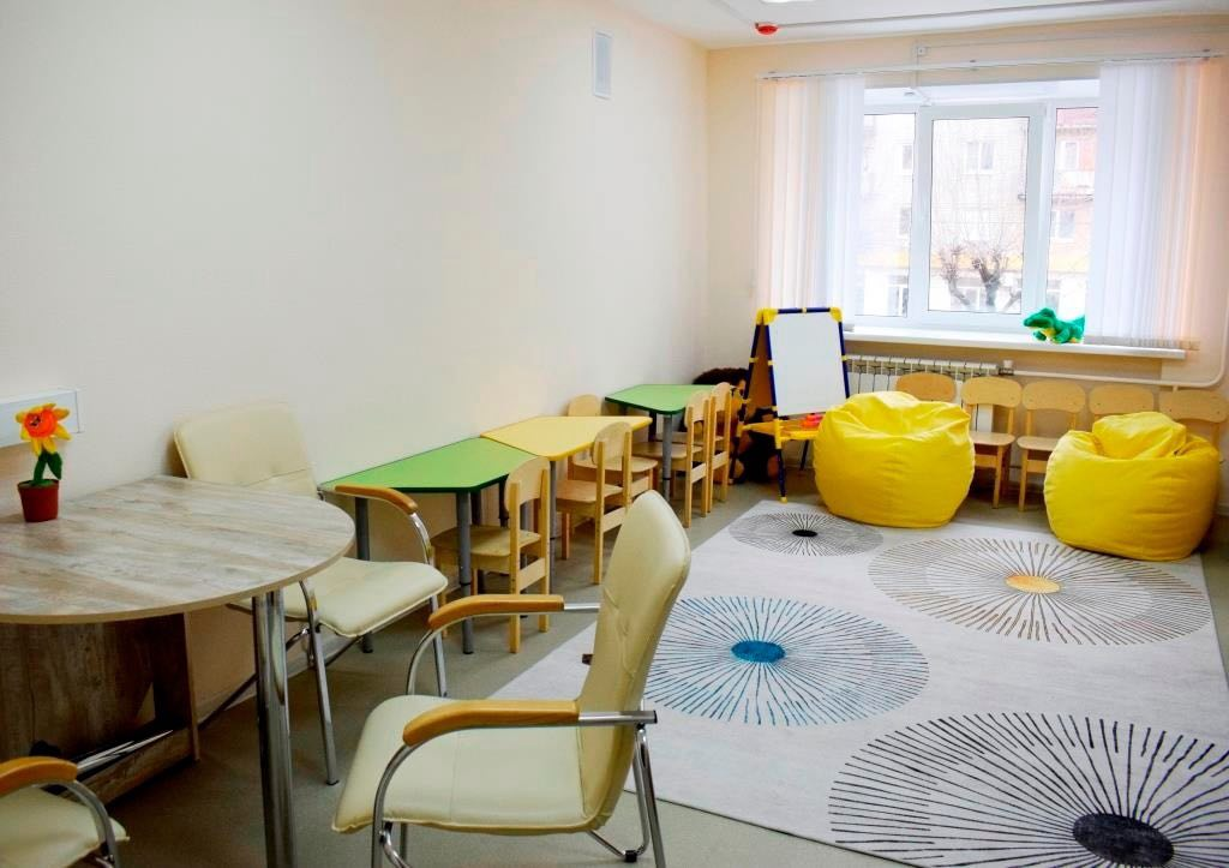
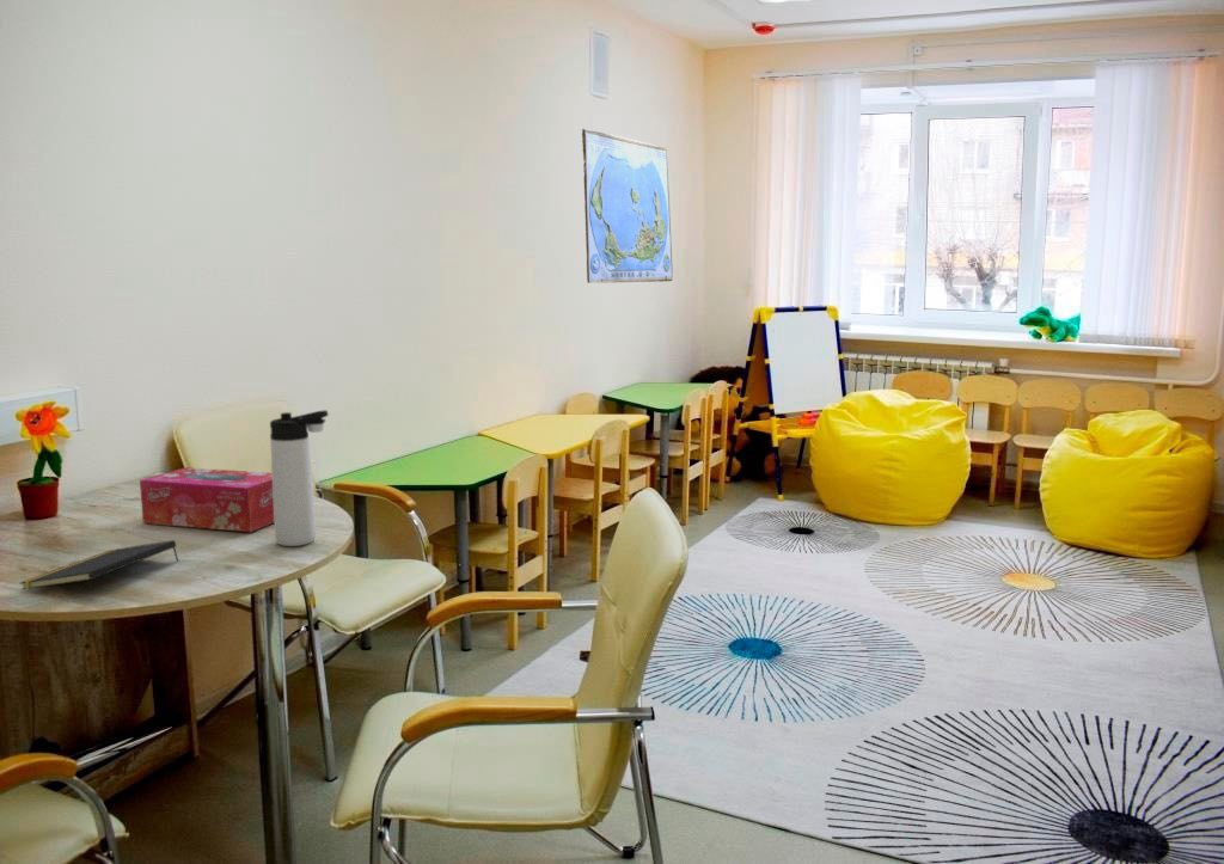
+ world map [581,127,674,284]
+ thermos bottle [269,409,330,547]
+ notepad [19,539,180,592]
+ tissue box [139,466,274,533]
